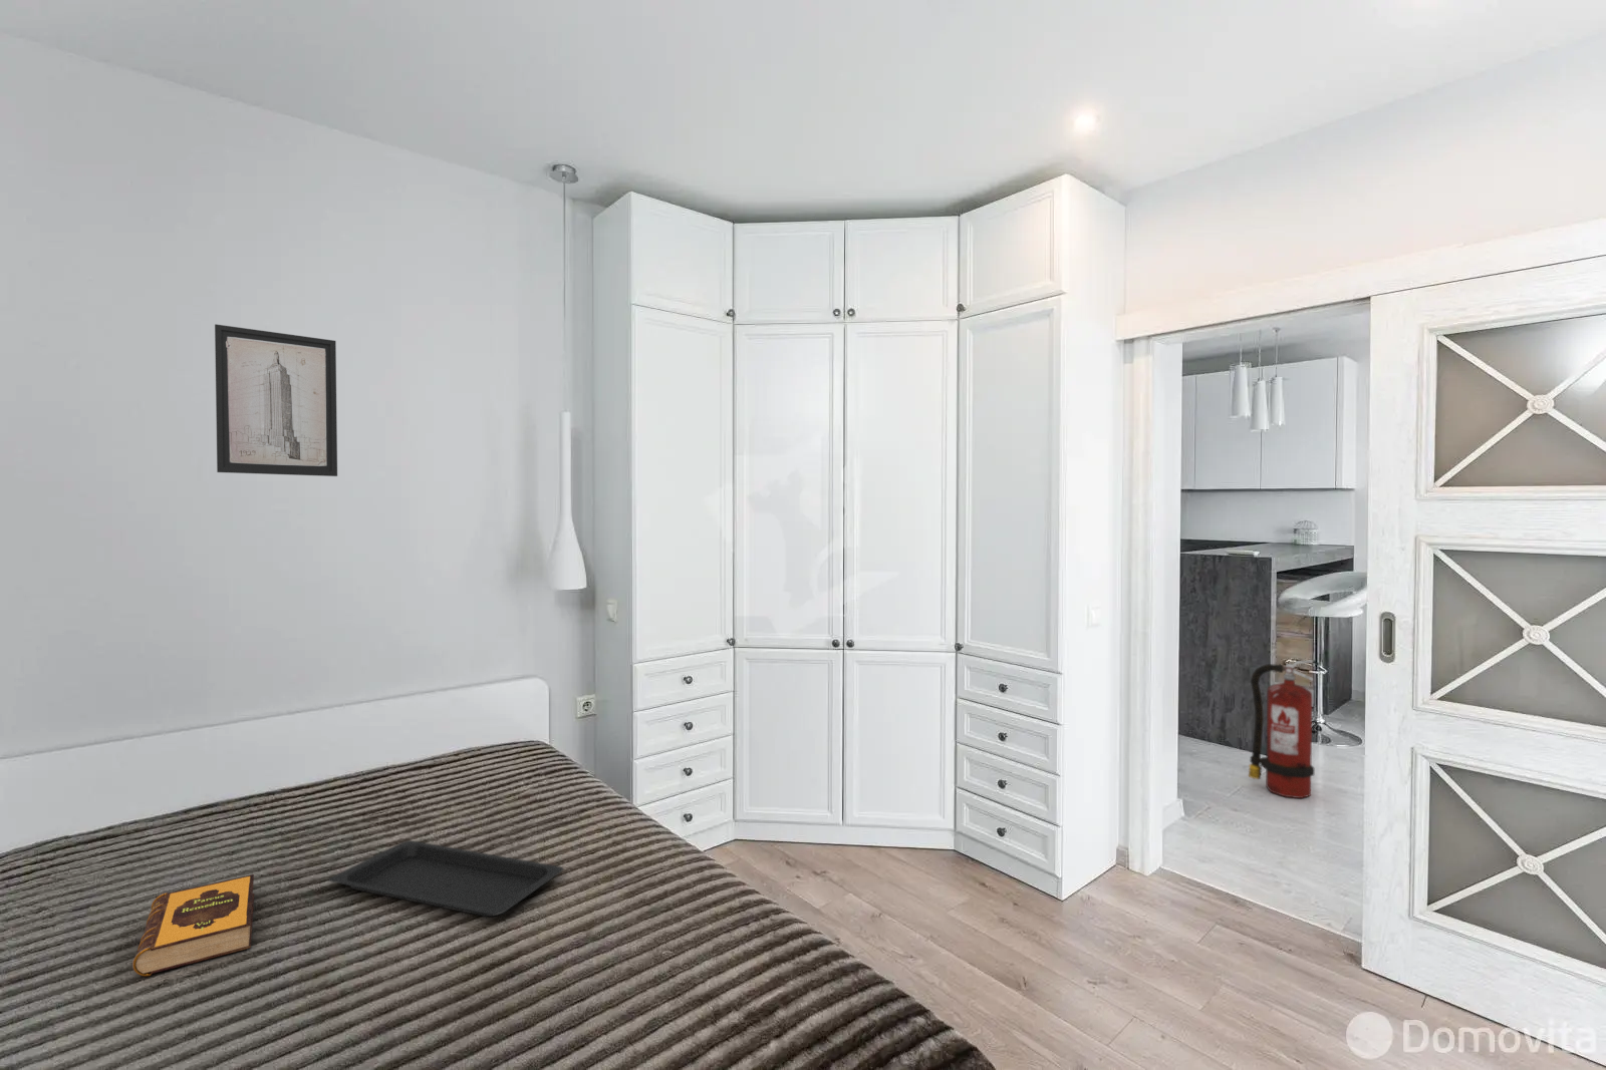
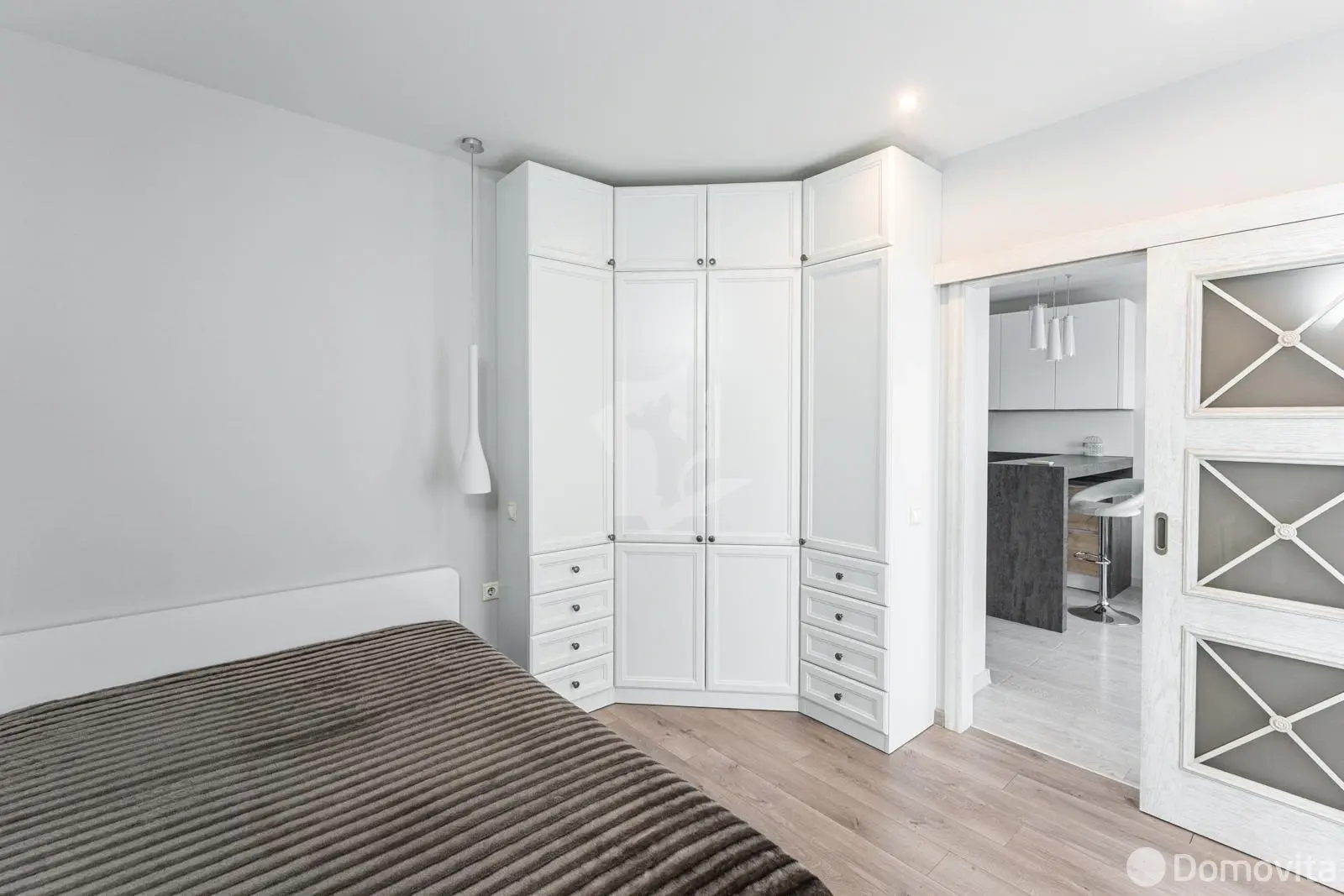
- fire extinguisher [1248,659,1314,799]
- hardback book [131,873,255,977]
- serving tray [329,840,565,917]
- wall art [214,322,338,478]
